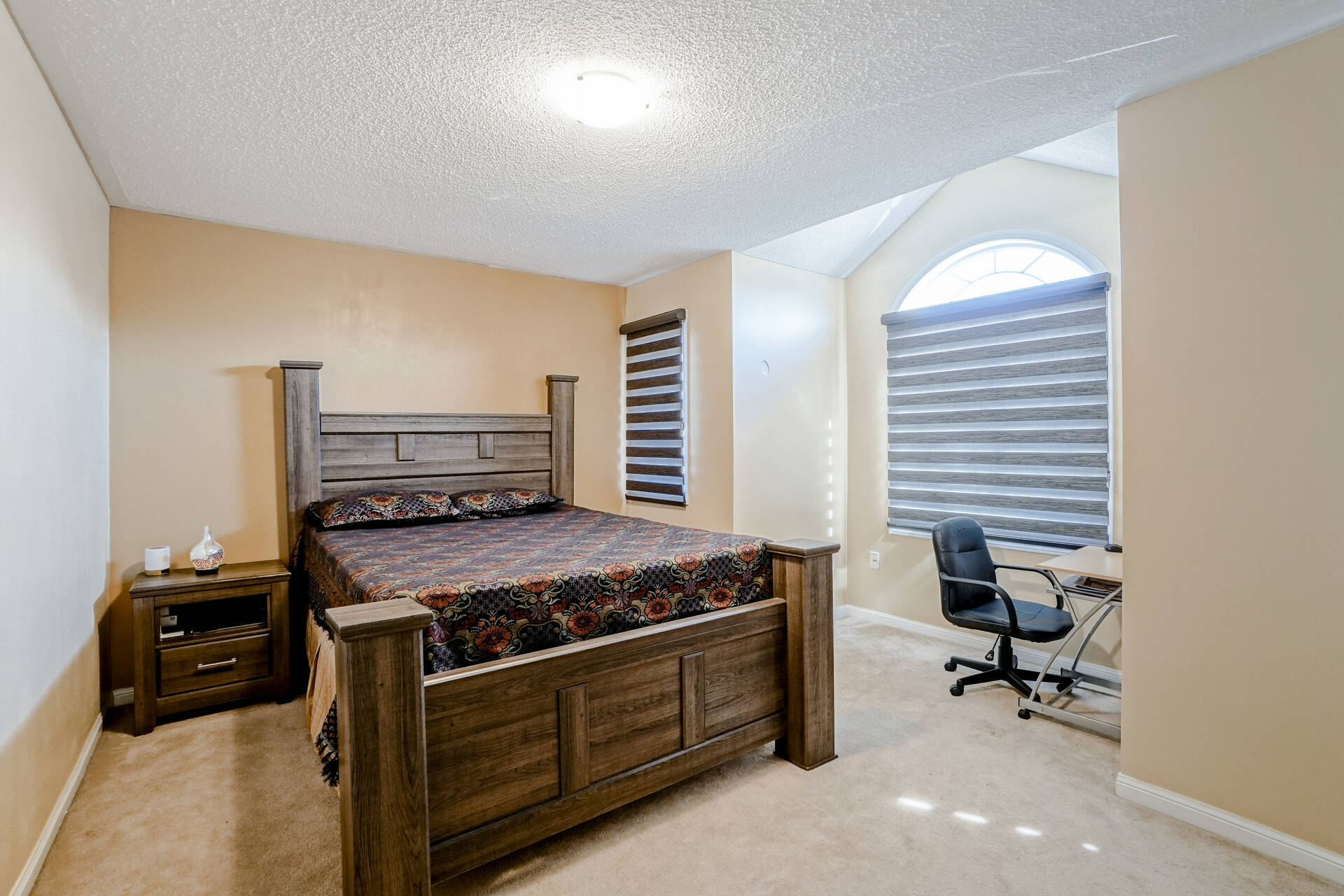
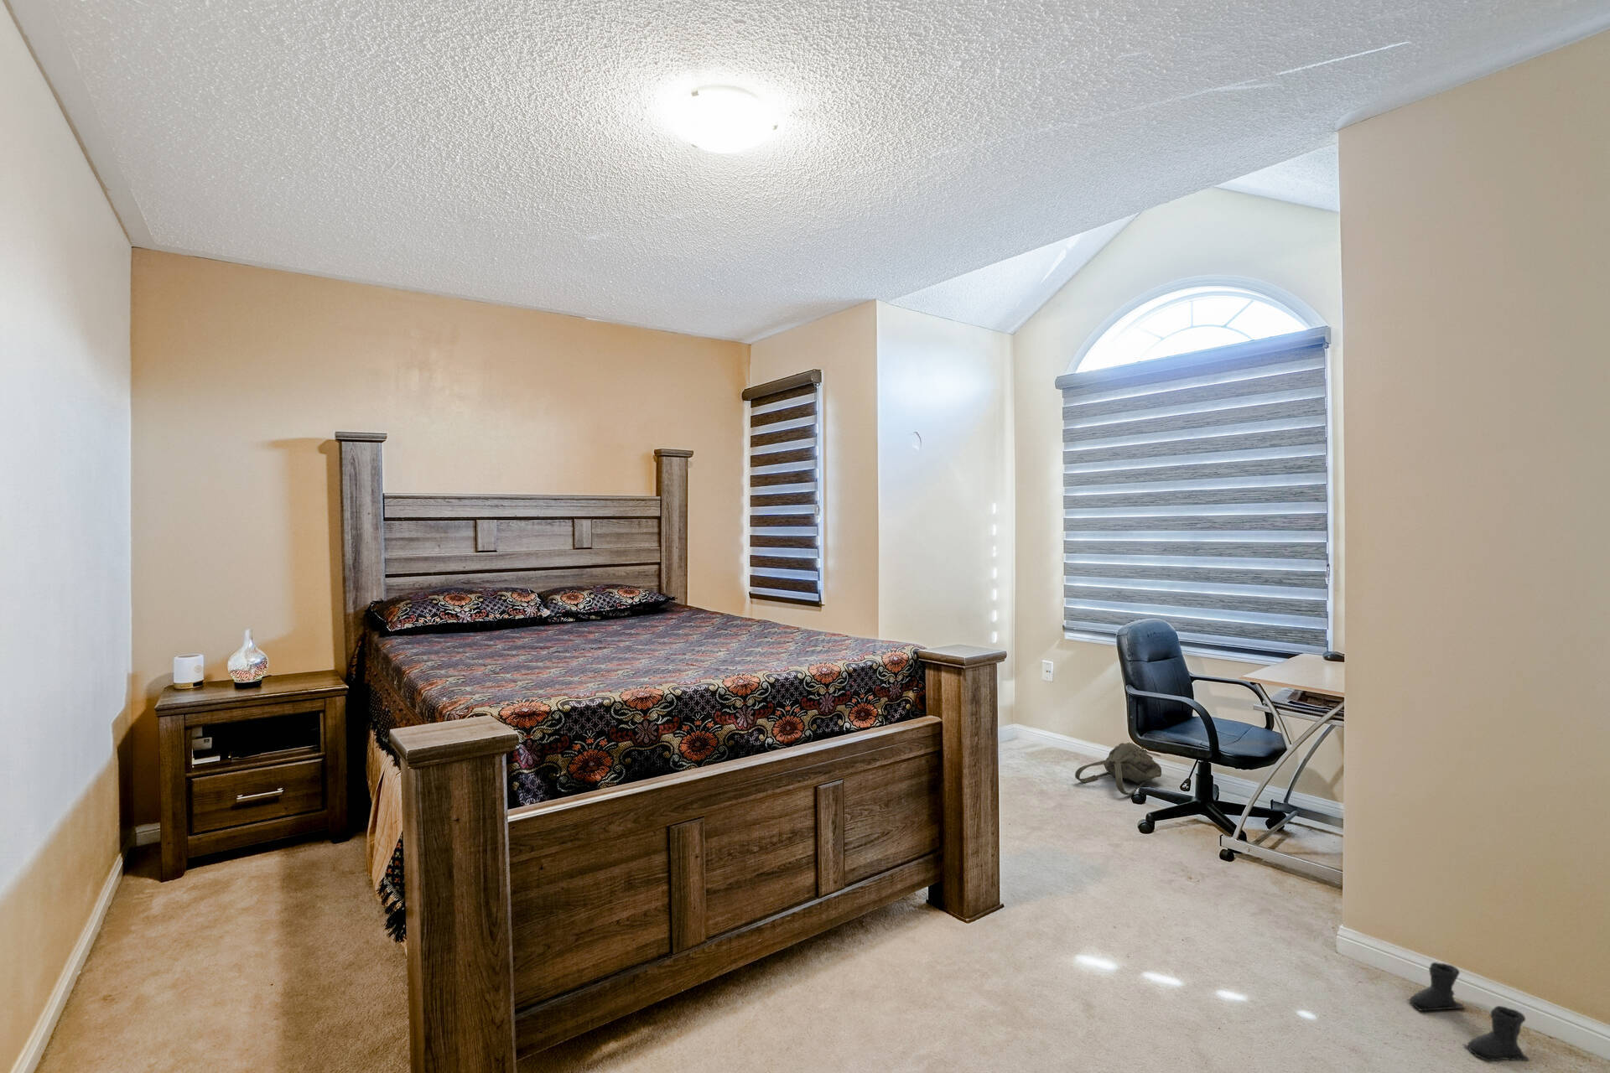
+ backpack [1075,741,1162,795]
+ boots [1408,962,1531,1062]
